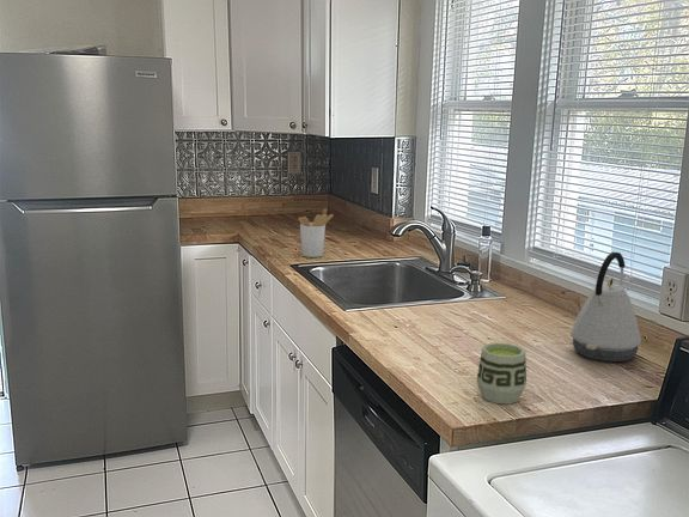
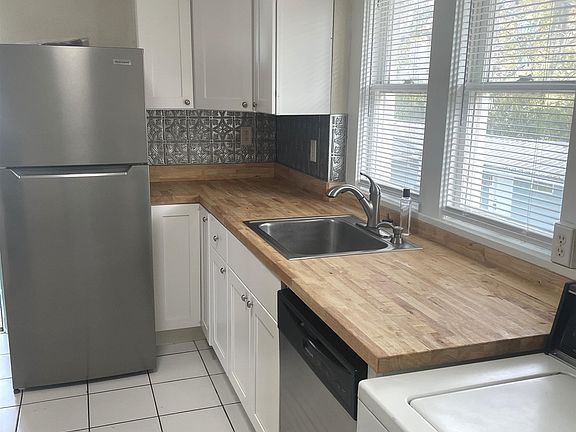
- utensil holder [298,207,335,258]
- cup [475,342,528,406]
- kettle [571,251,642,363]
